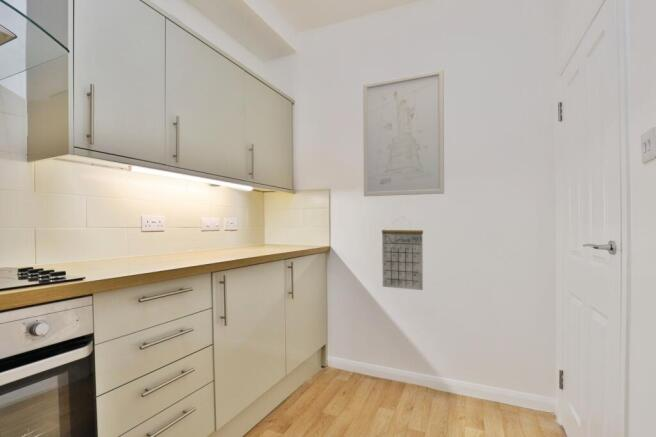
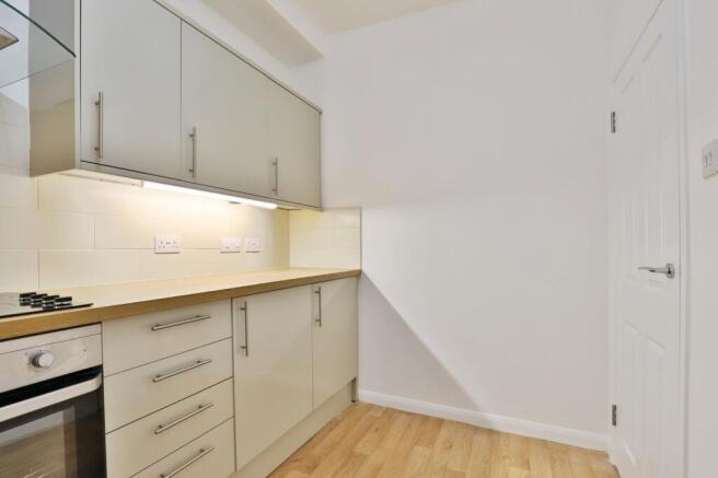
- calendar [381,216,424,291]
- wall art [362,69,445,197]
